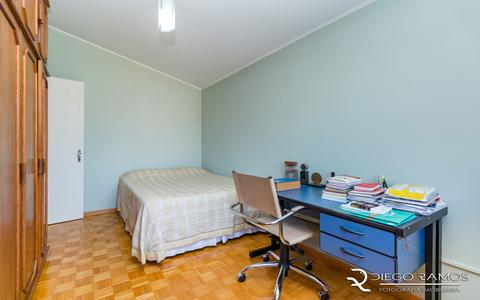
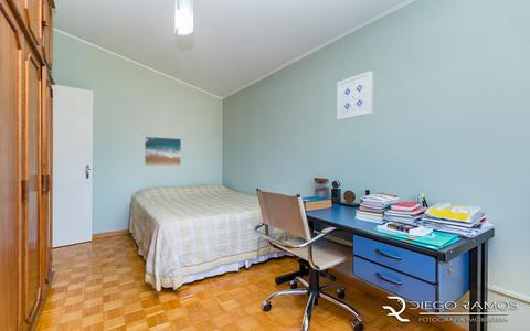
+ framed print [144,136,182,167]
+ wall art [336,70,373,121]
